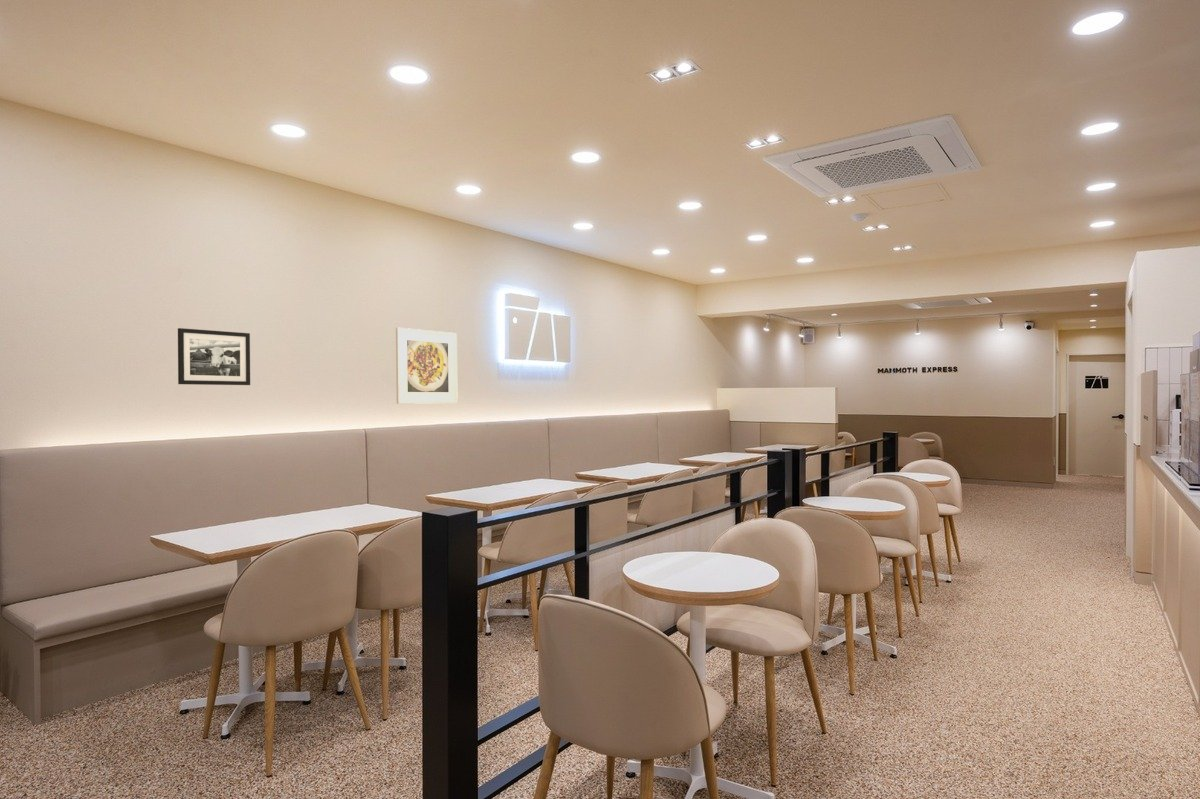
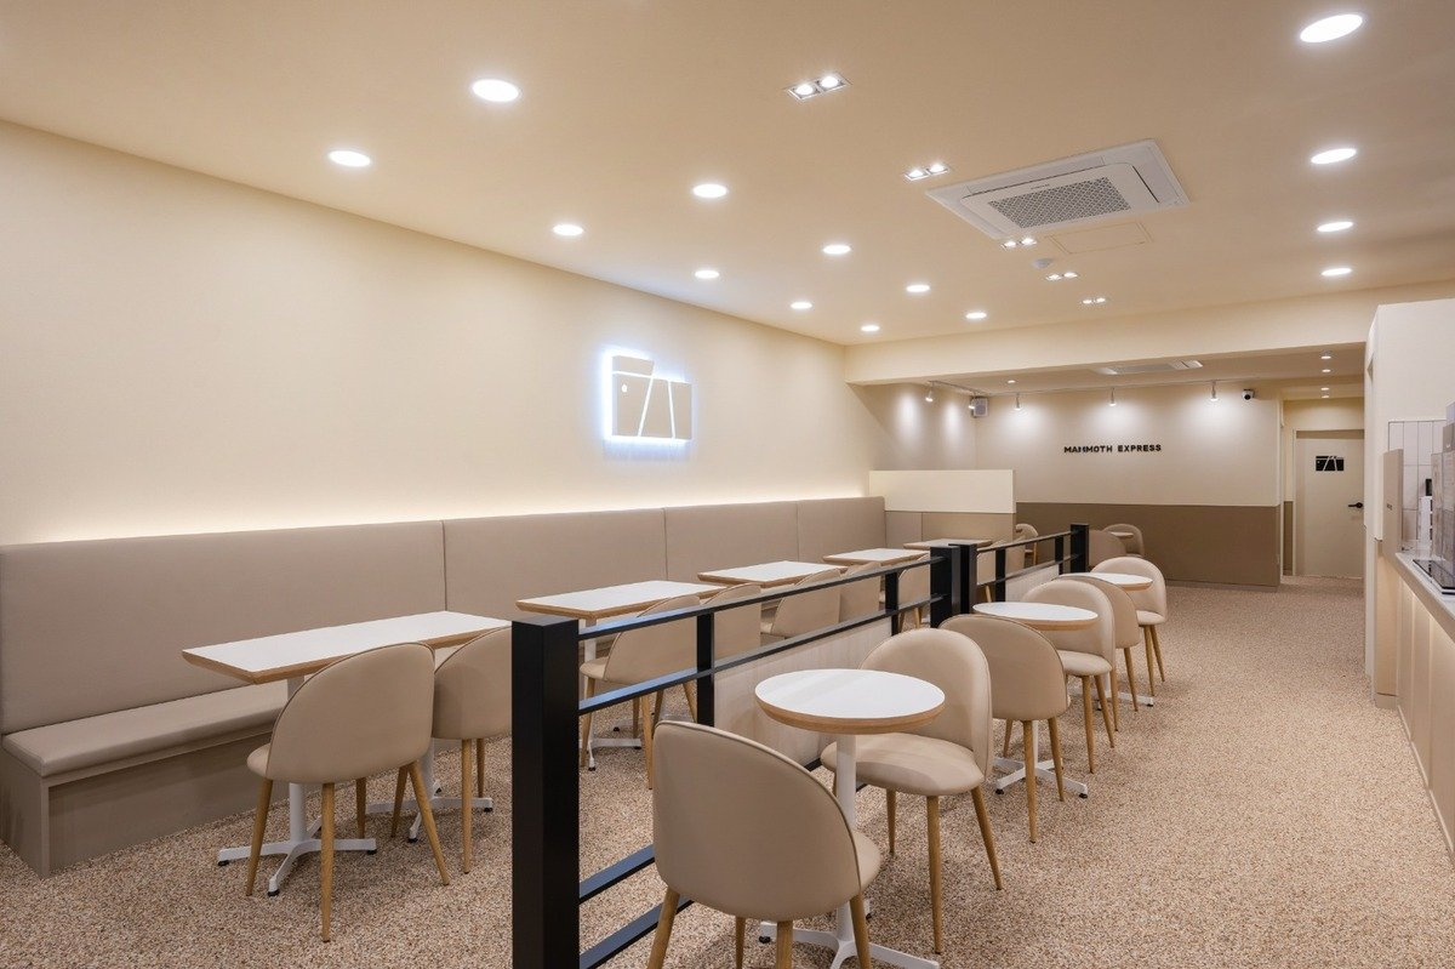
- picture frame [177,327,251,386]
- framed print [395,327,459,405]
